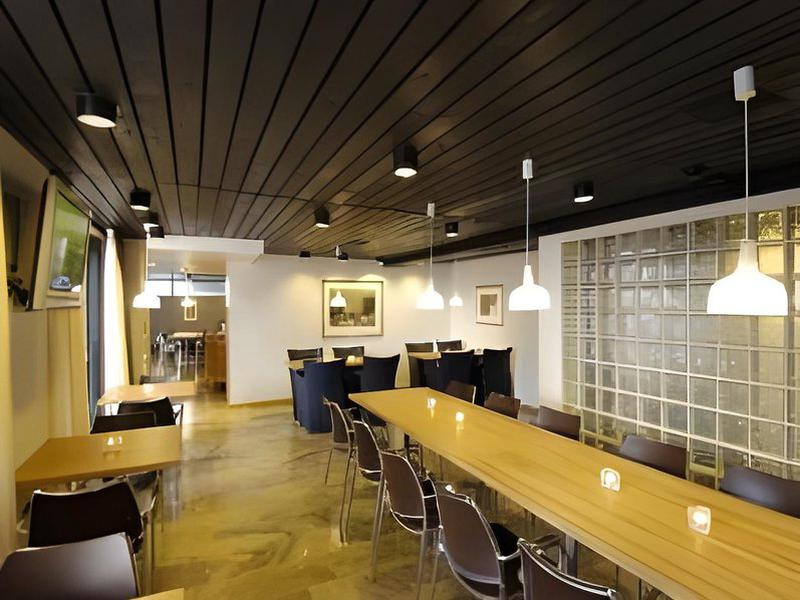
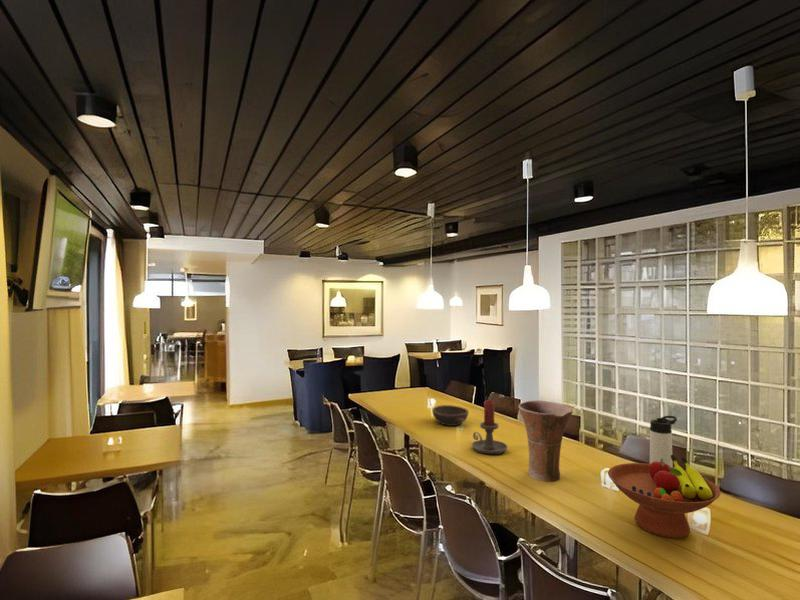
+ vase [517,399,573,482]
+ candle holder [471,399,508,455]
+ thermos bottle [649,415,678,467]
+ bowl [431,404,470,427]
+ fruit bowl [607,454,722,539]
